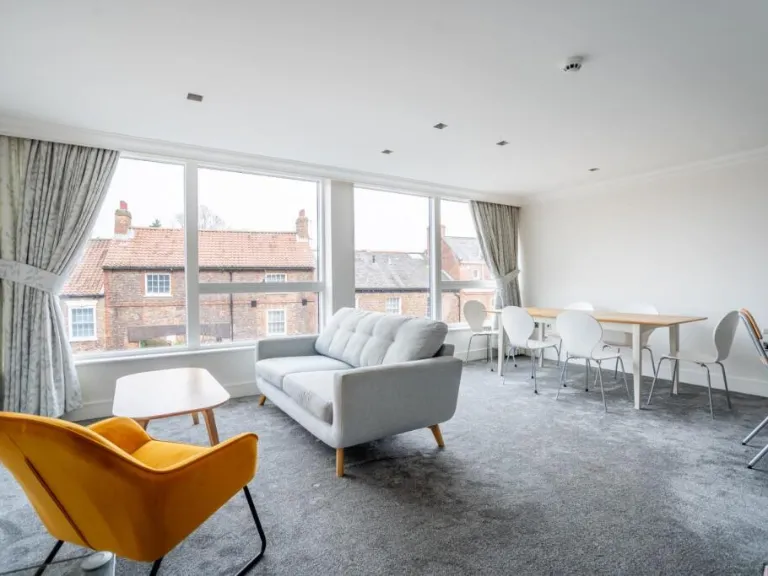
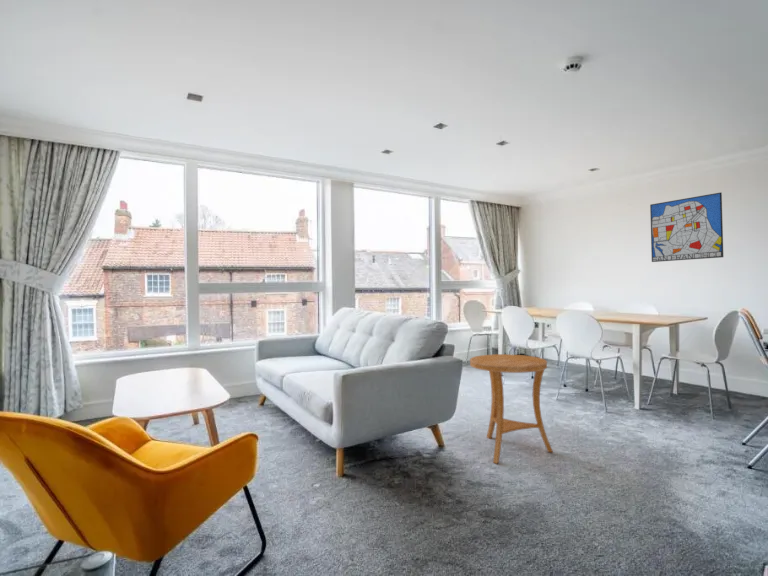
+ side table [469,353,554,465]
+ wall art [649,191,724,263]
